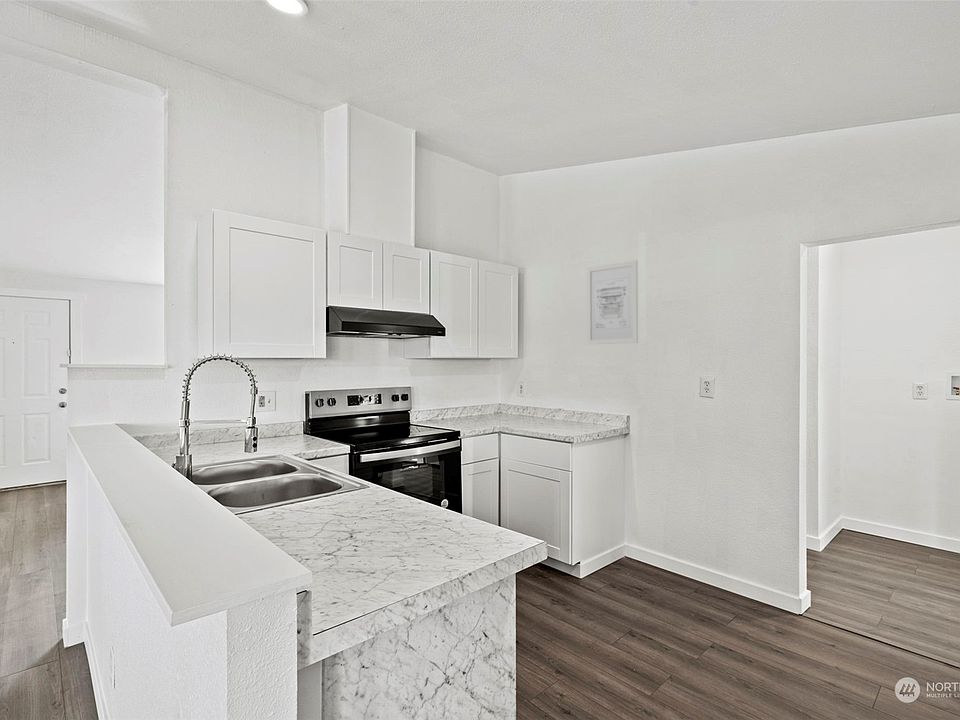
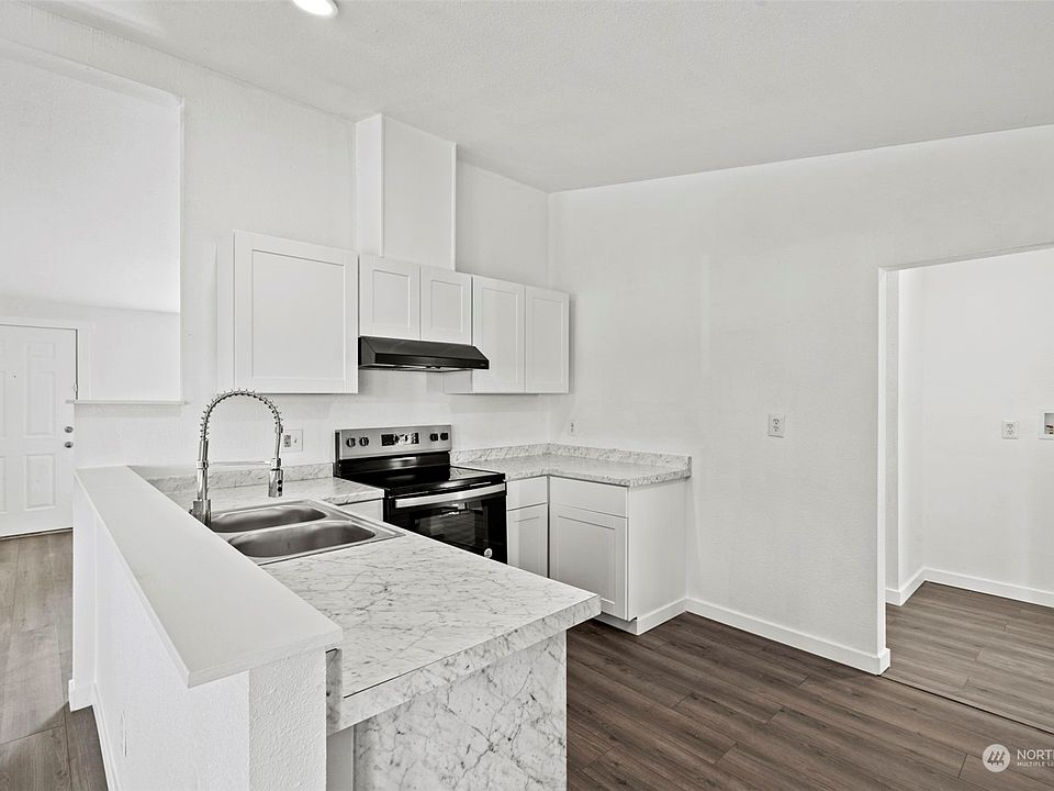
- wall art [586,259,639,345]
